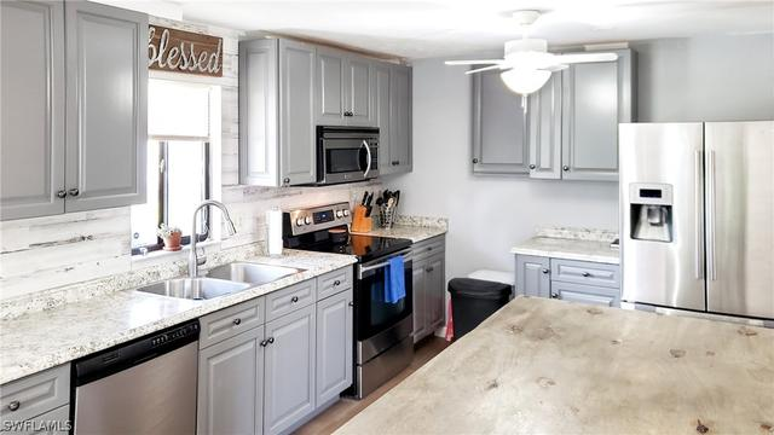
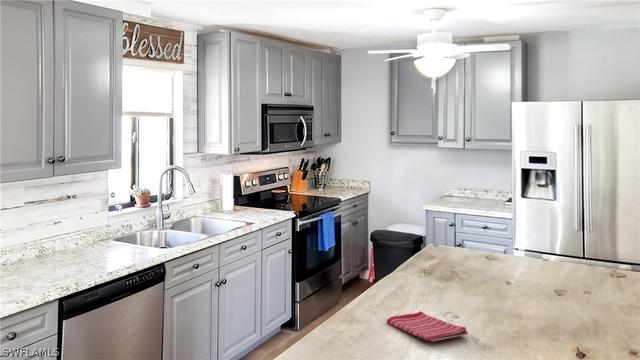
+ dish towel [386,310,469,343]
